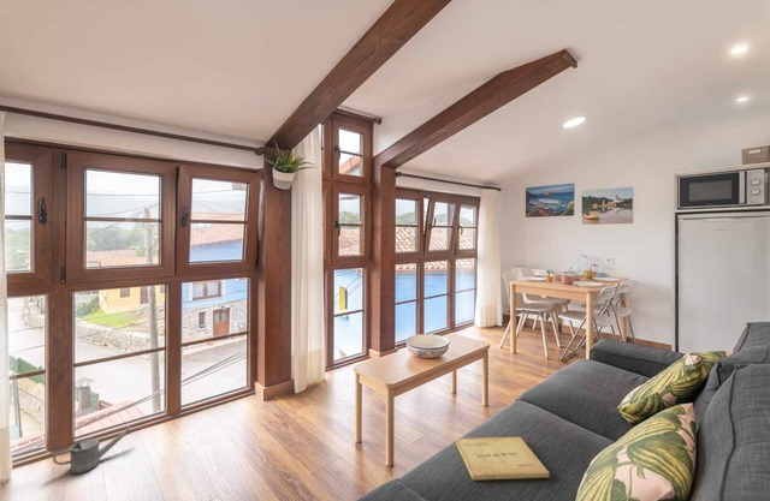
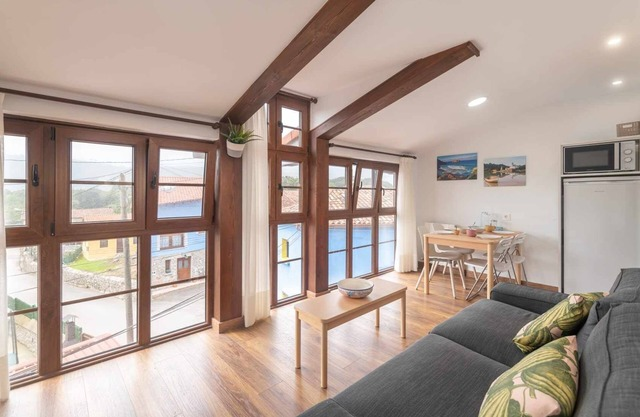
- book [455,436,551,482]
- watering can [52,425,132,475]
